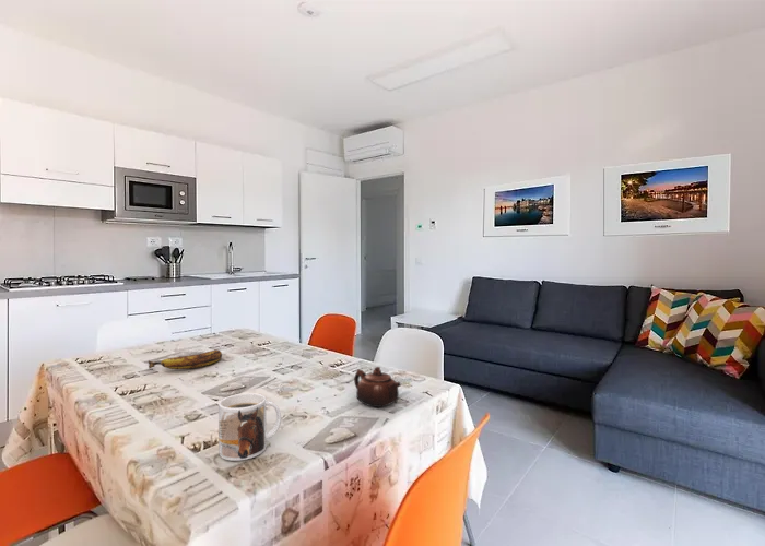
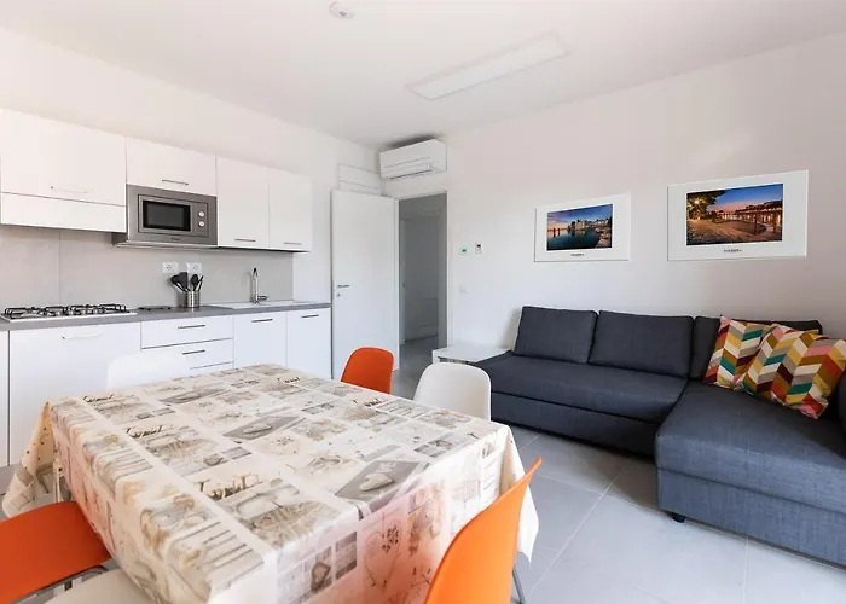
- banana [148,349,223,370]
- teapot [353,366,402,408]
- mug [217,392,282,462]
